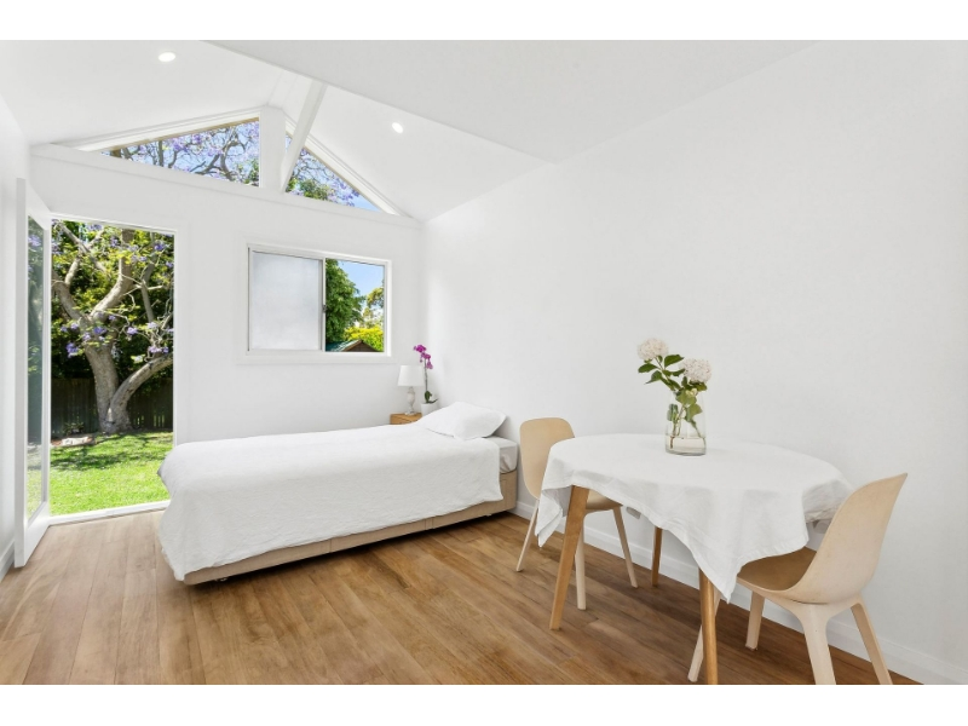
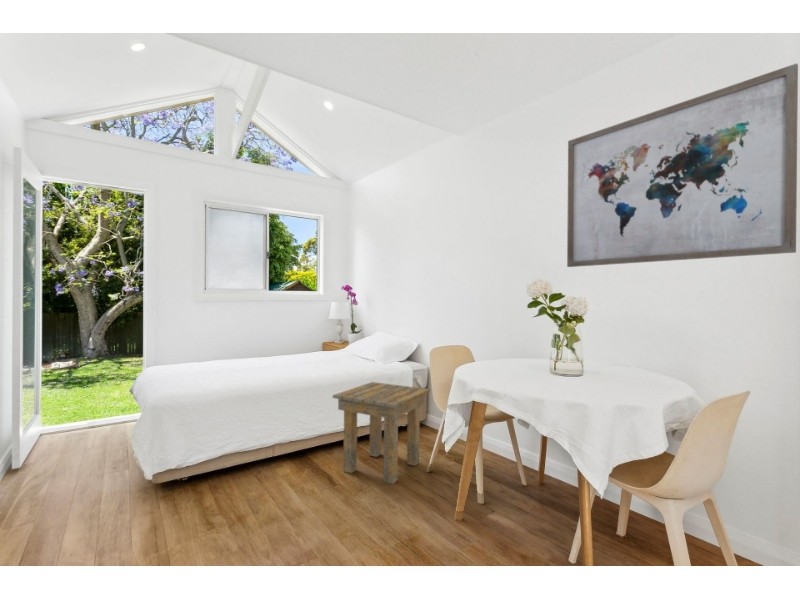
+ wall art [566,62,799,268]
+ side table [332,381,431,485]
